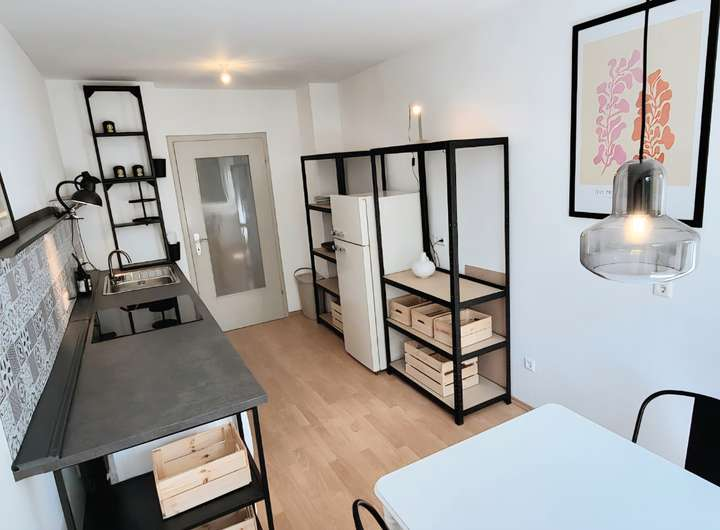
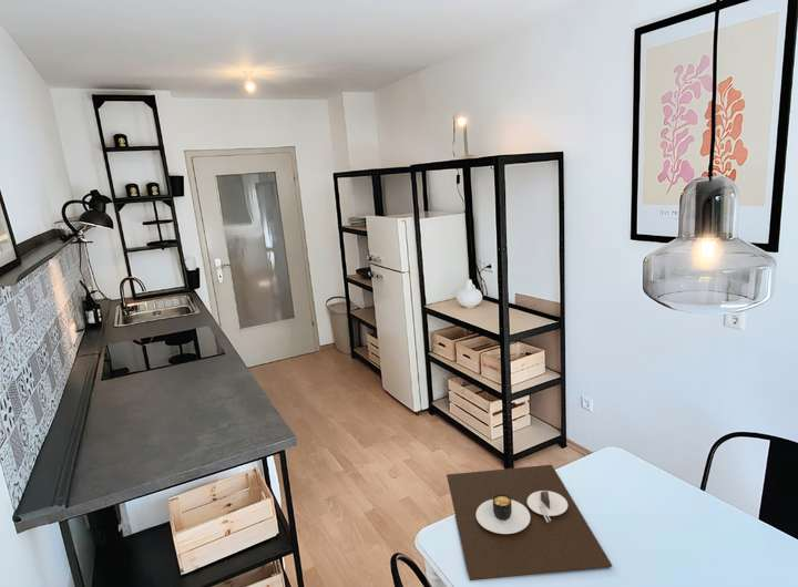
+ place mat [446,464,613,581]
